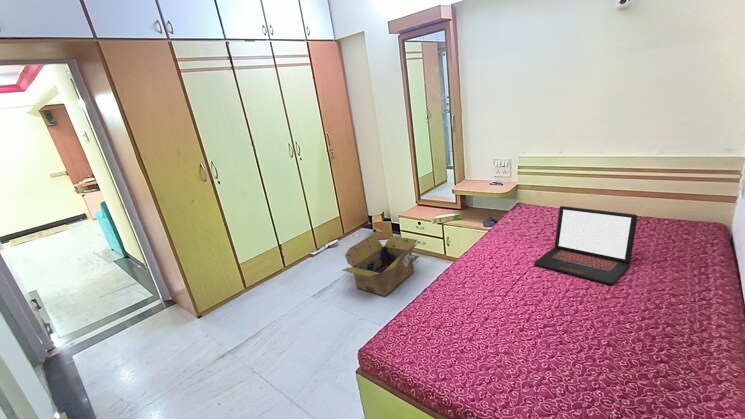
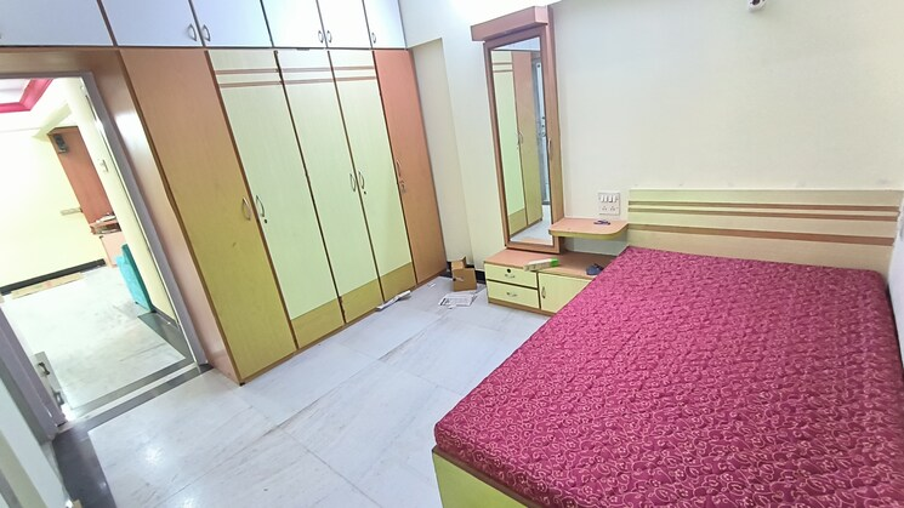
- laptop [533,205,638,285]
- cardboard box [341,234,421,297]
